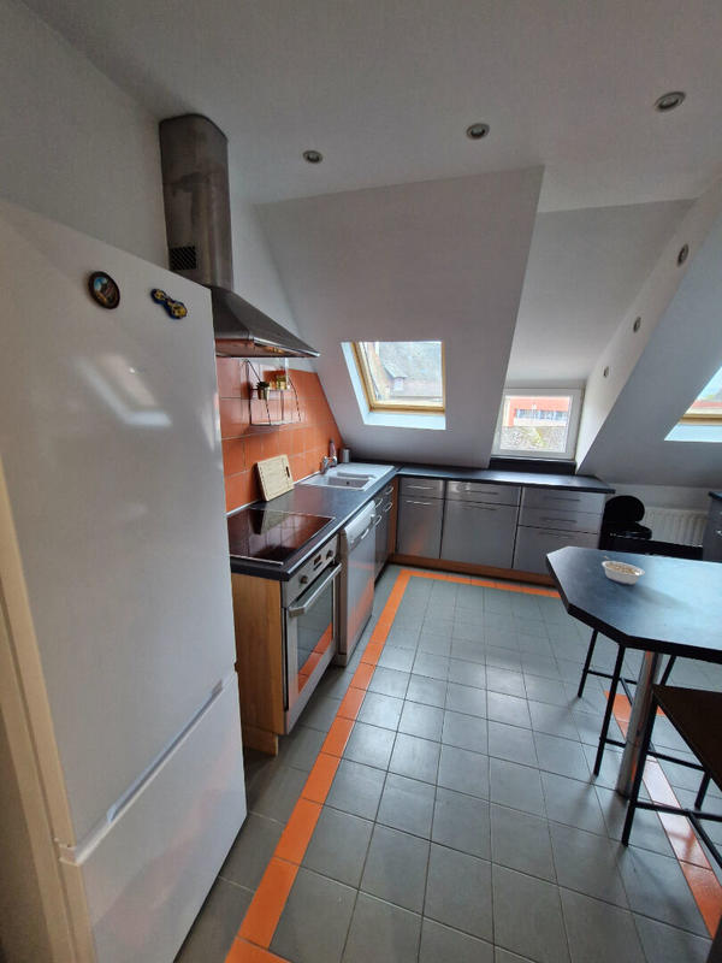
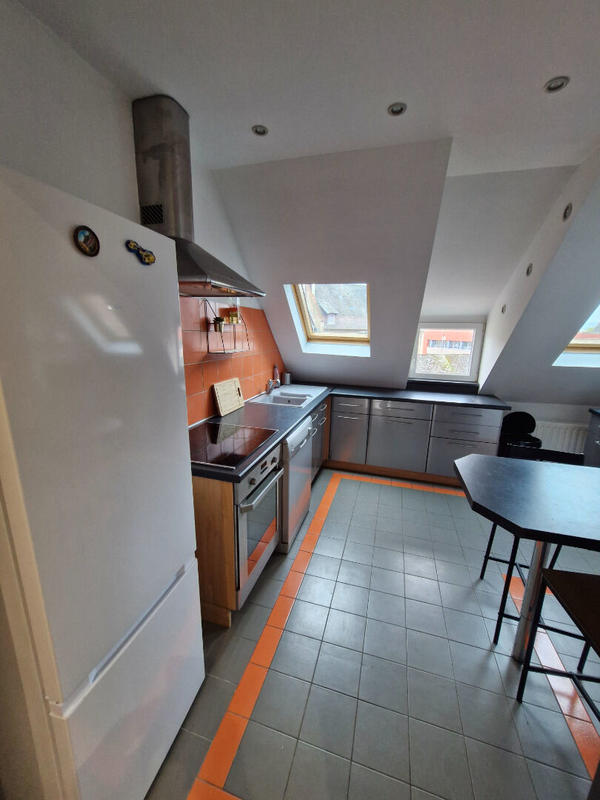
- legume [600,555,646,585]
